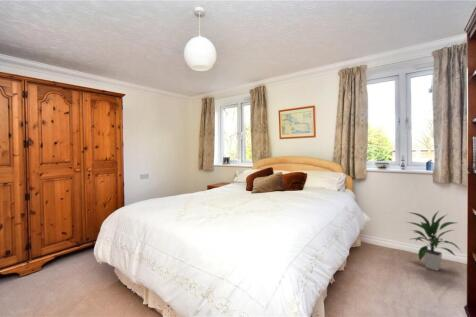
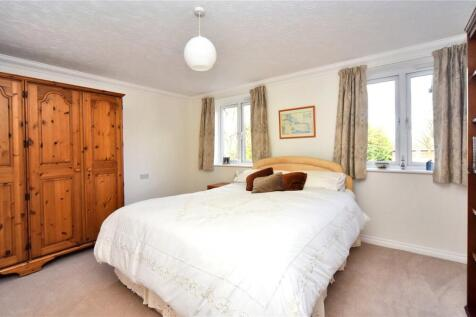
- indoor plant [406,211,462,272]
